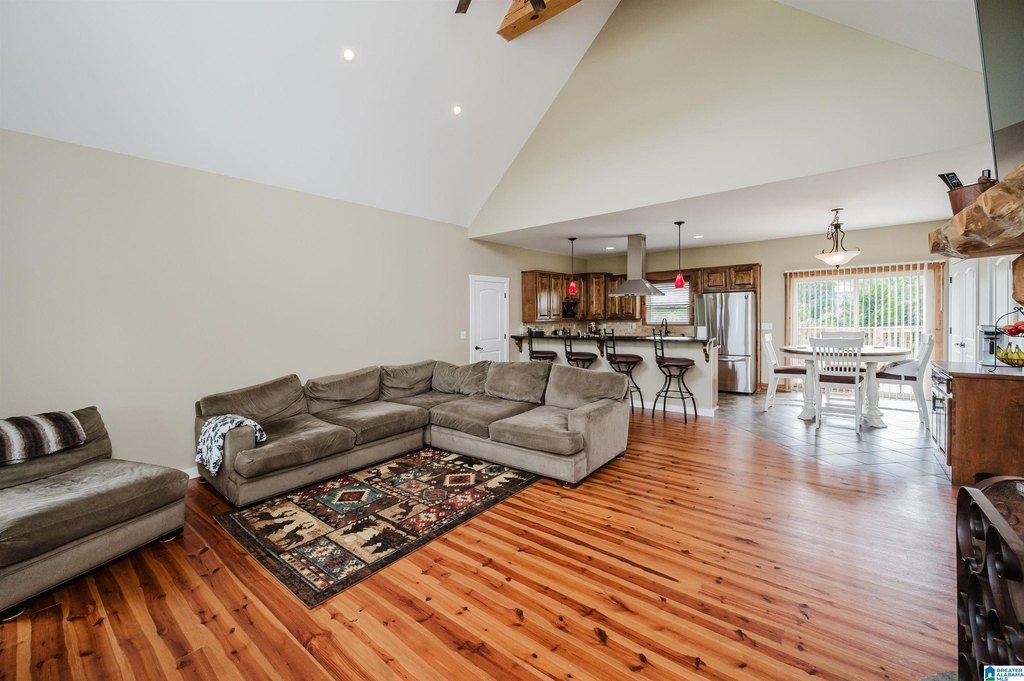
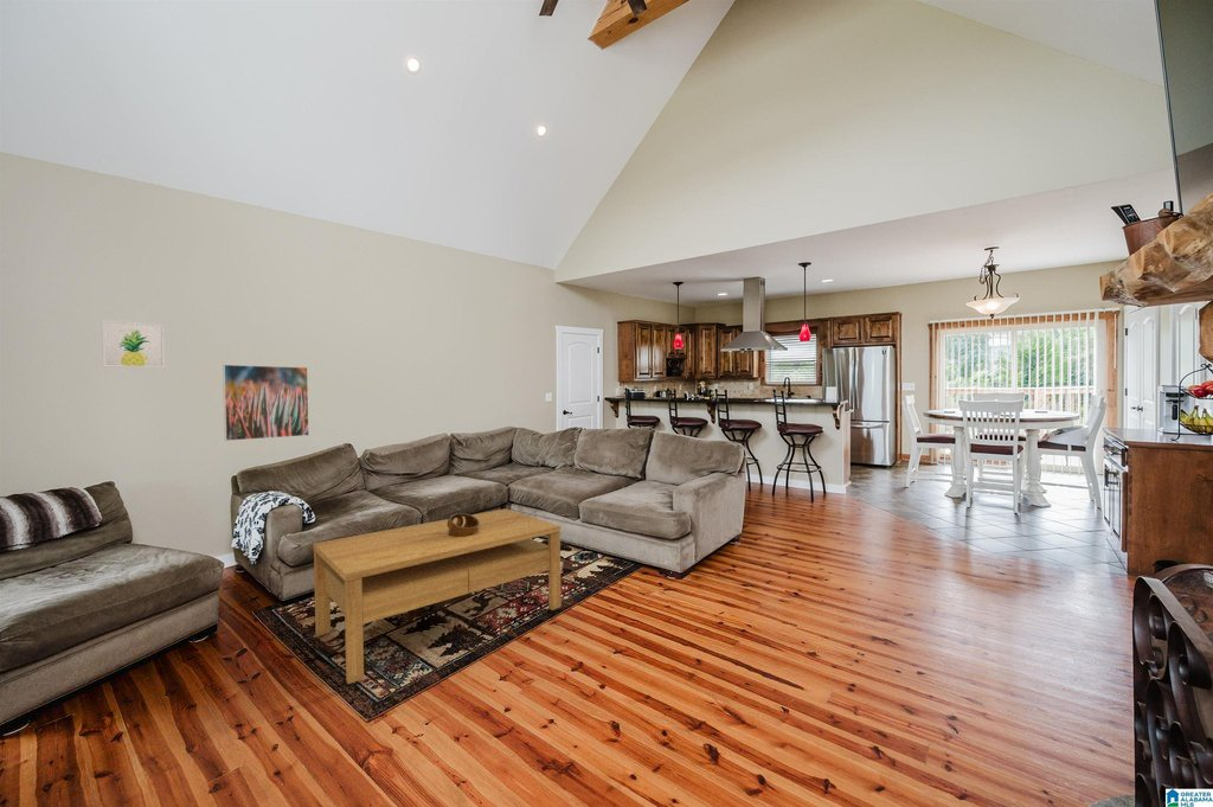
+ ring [448,512,480,537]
+ wall art [101,319,166,370]
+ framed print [222,364,310,442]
+ coffee table [312,507,563,685]
